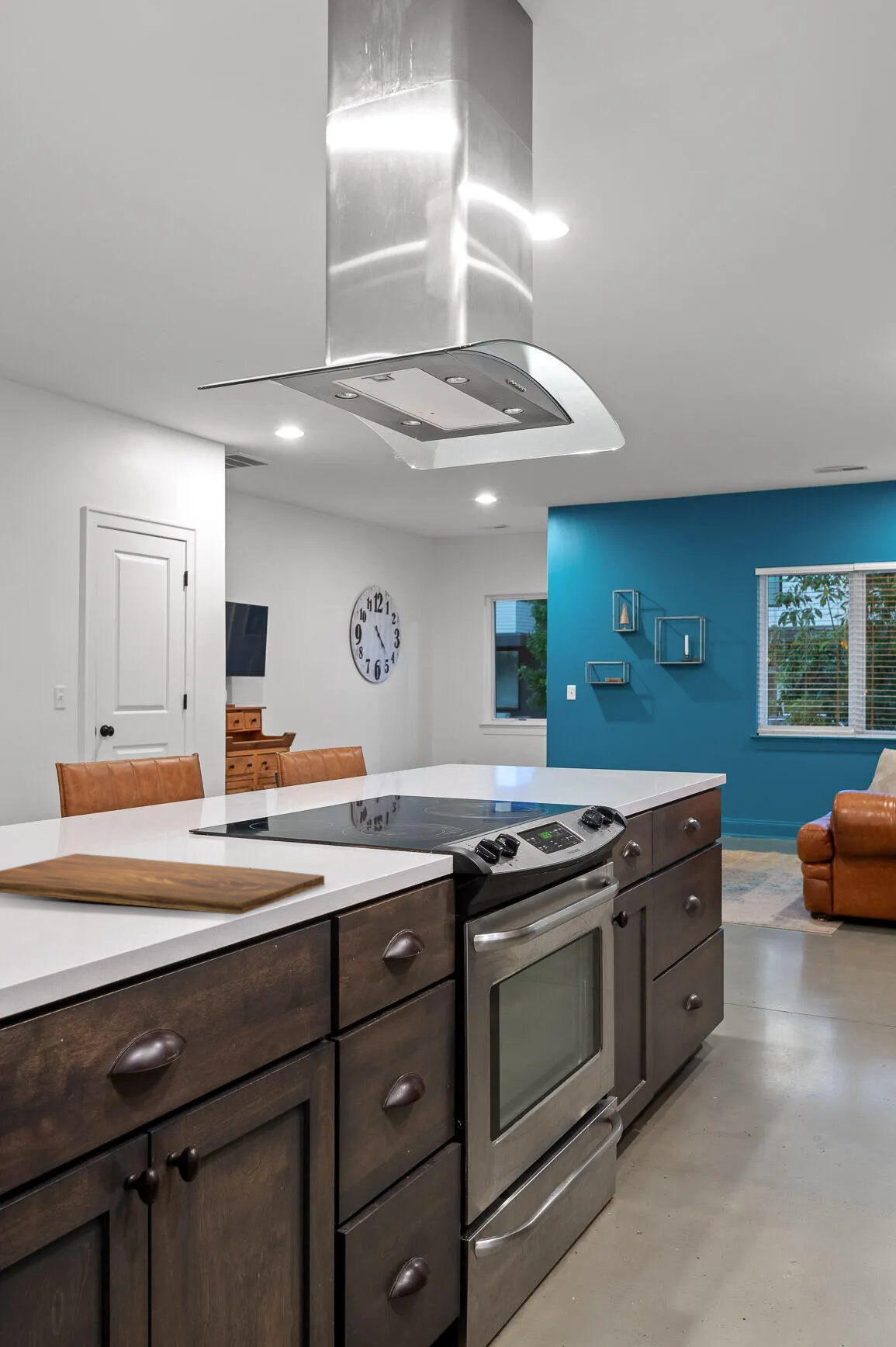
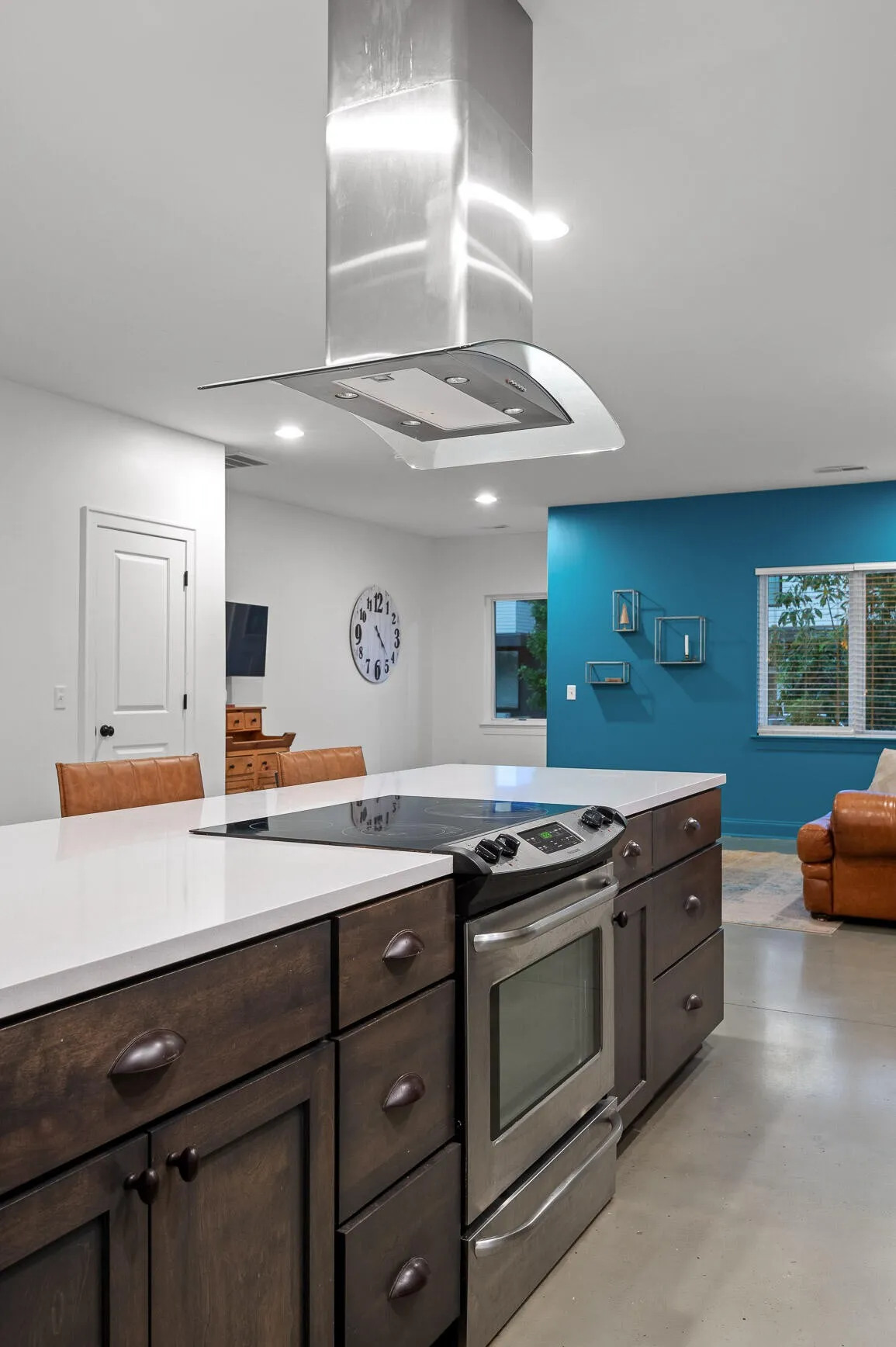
- cutting board [0,853,325,916]
